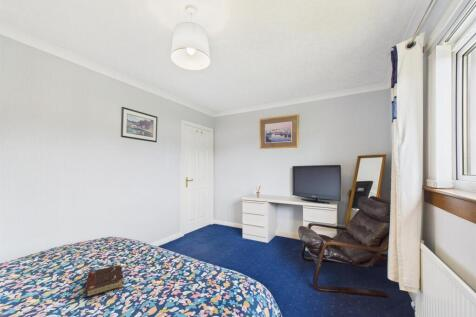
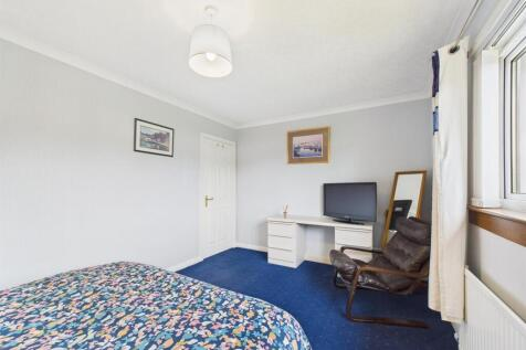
- book [84,264,124,298]
